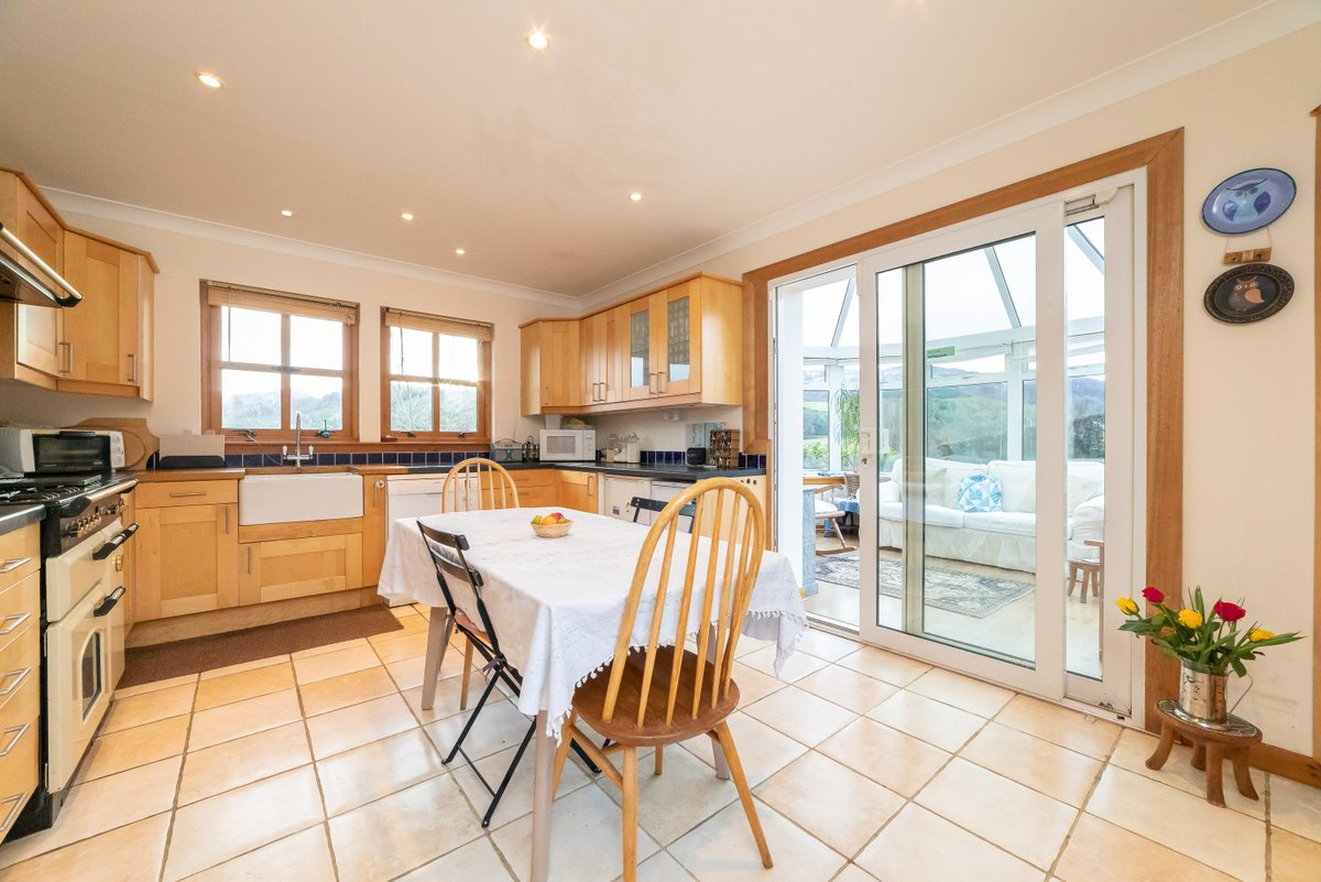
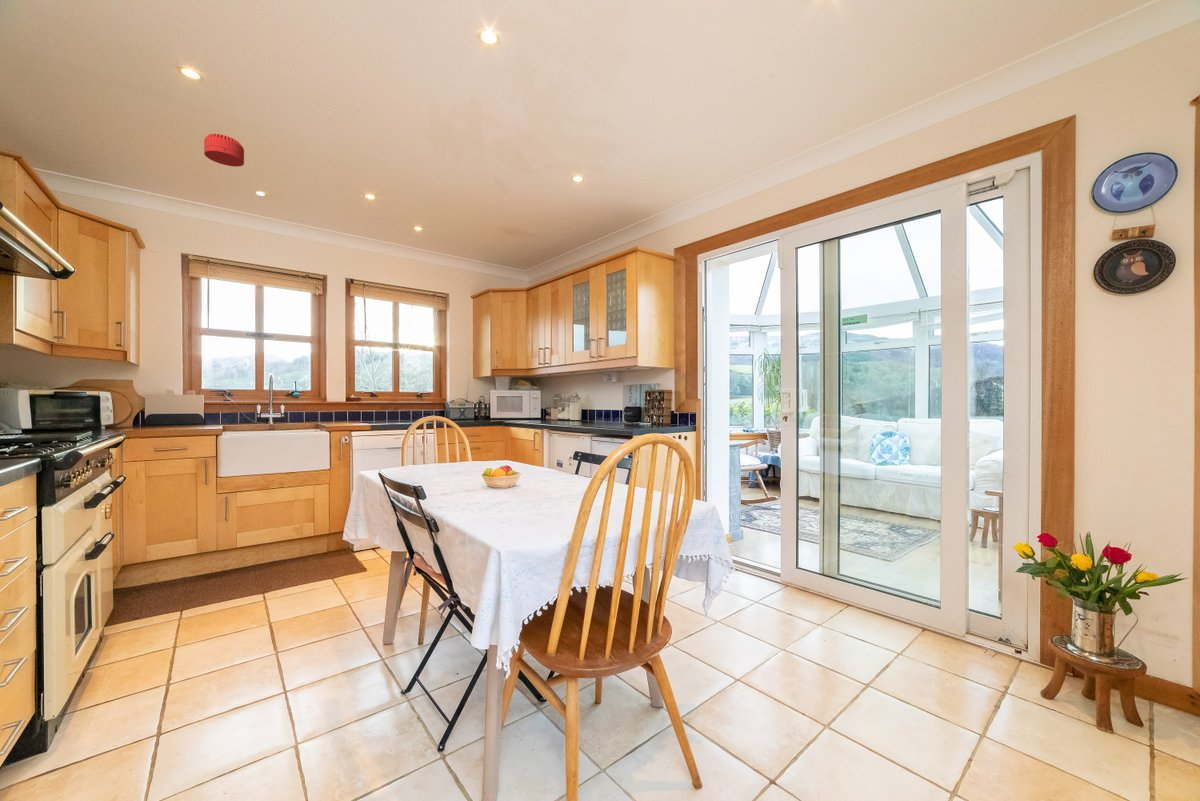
+ smoke detector [203,133,245,167]
